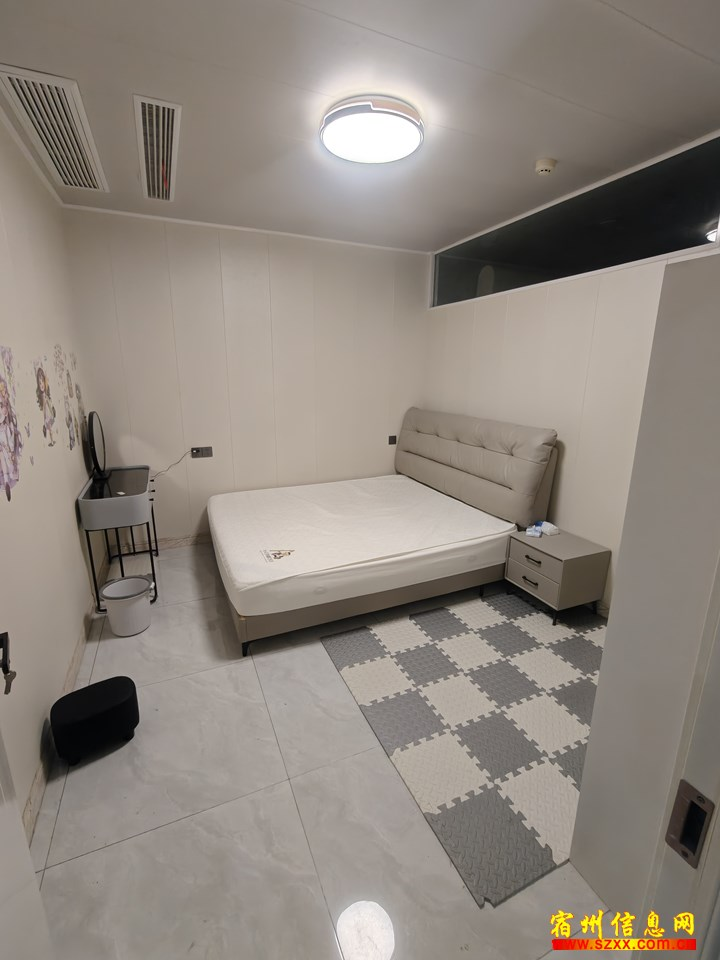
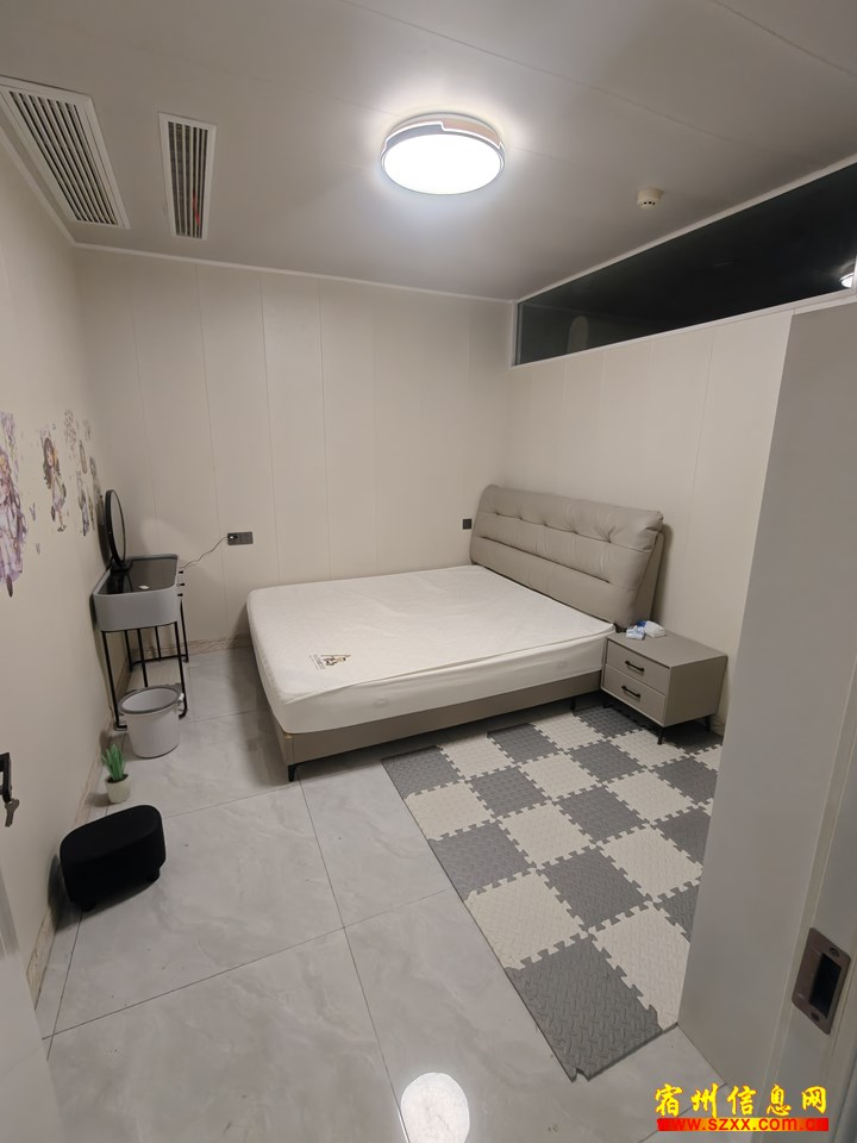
+ potted plant [99,741,131,804]
